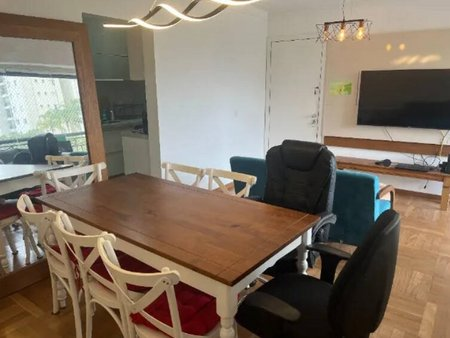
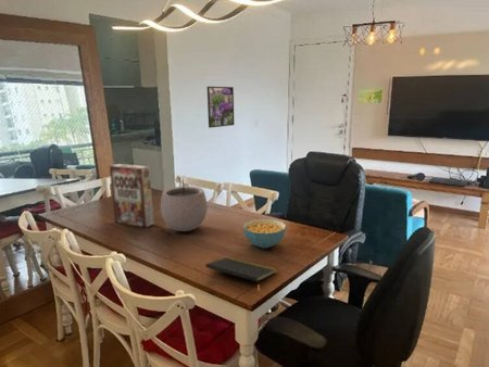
+ notepad [204,255,278,283]
+ cereal bowl [241,218,287,249]
+ cereal box [109,163,154,228]
+ plant pot [160,175,209,232]
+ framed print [206,86,235,129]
